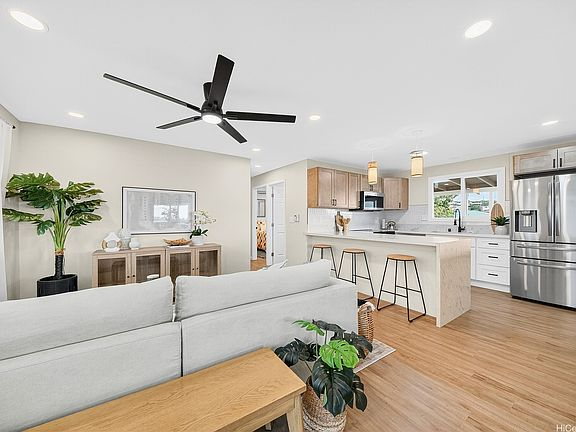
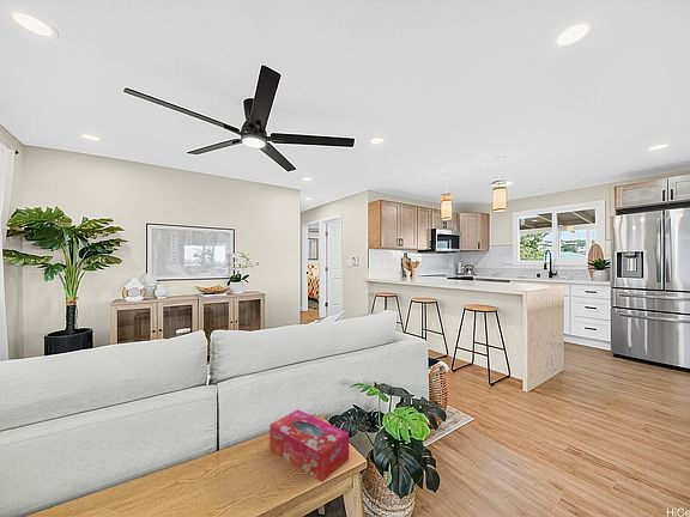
+ tissue box [268,408,350,483]
